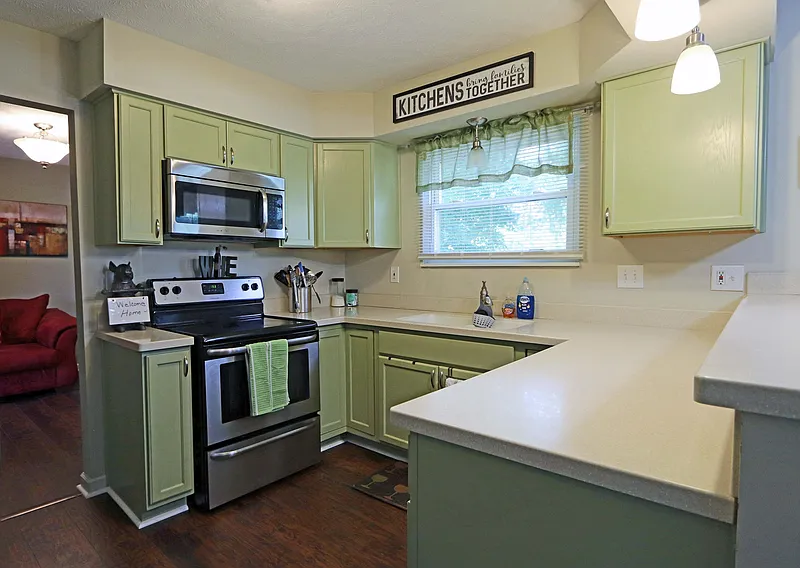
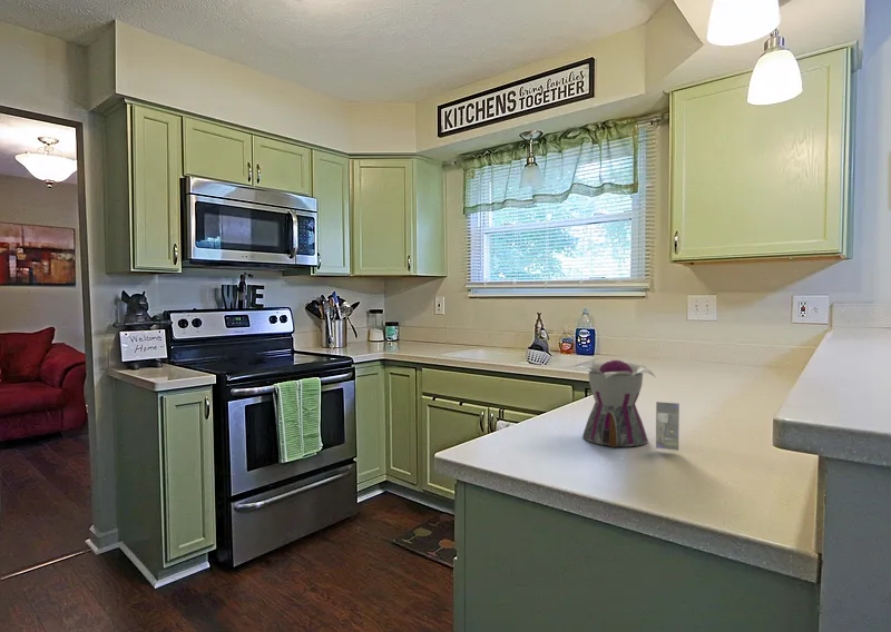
+ teapot [572,359,681,452]
